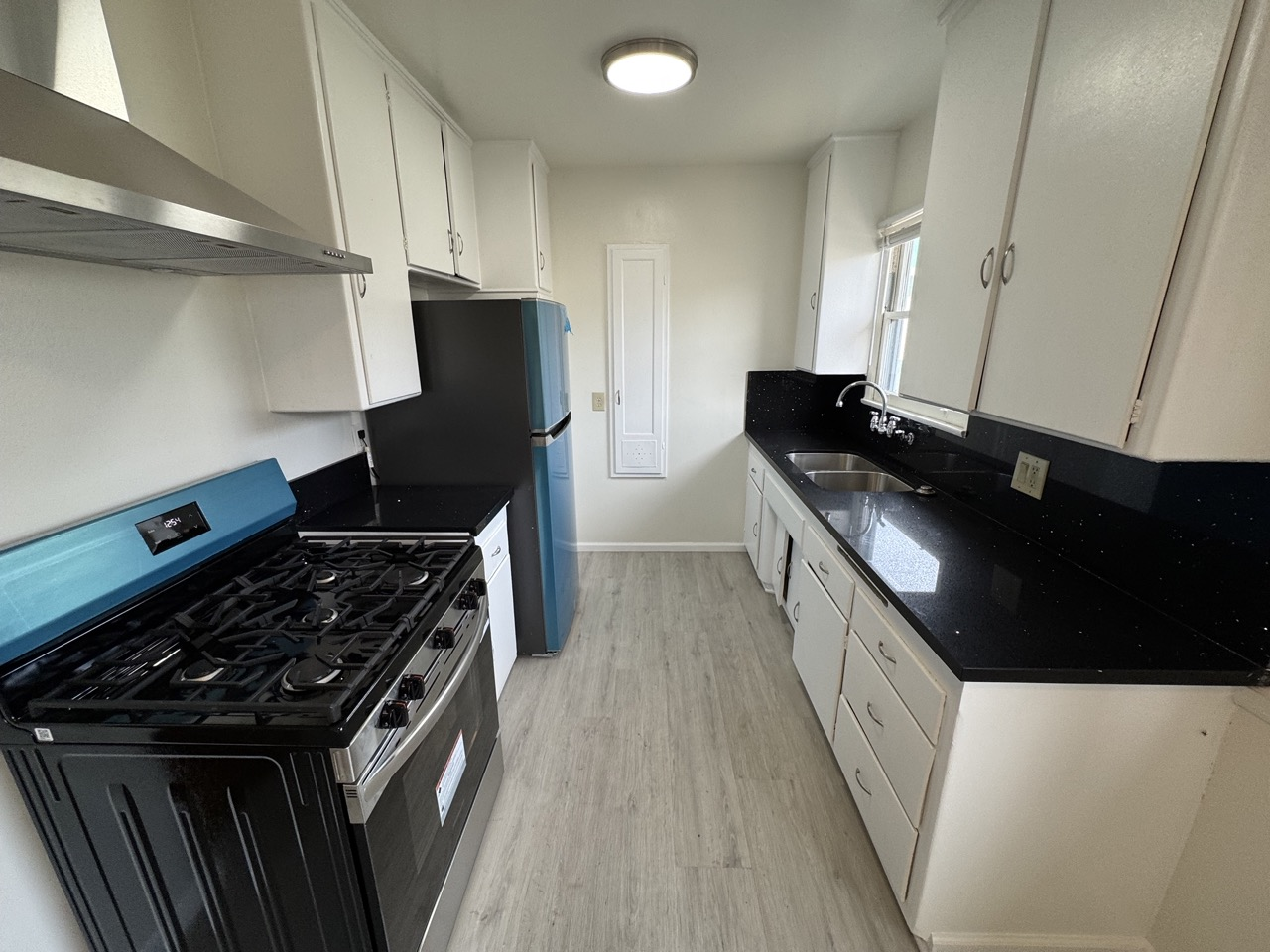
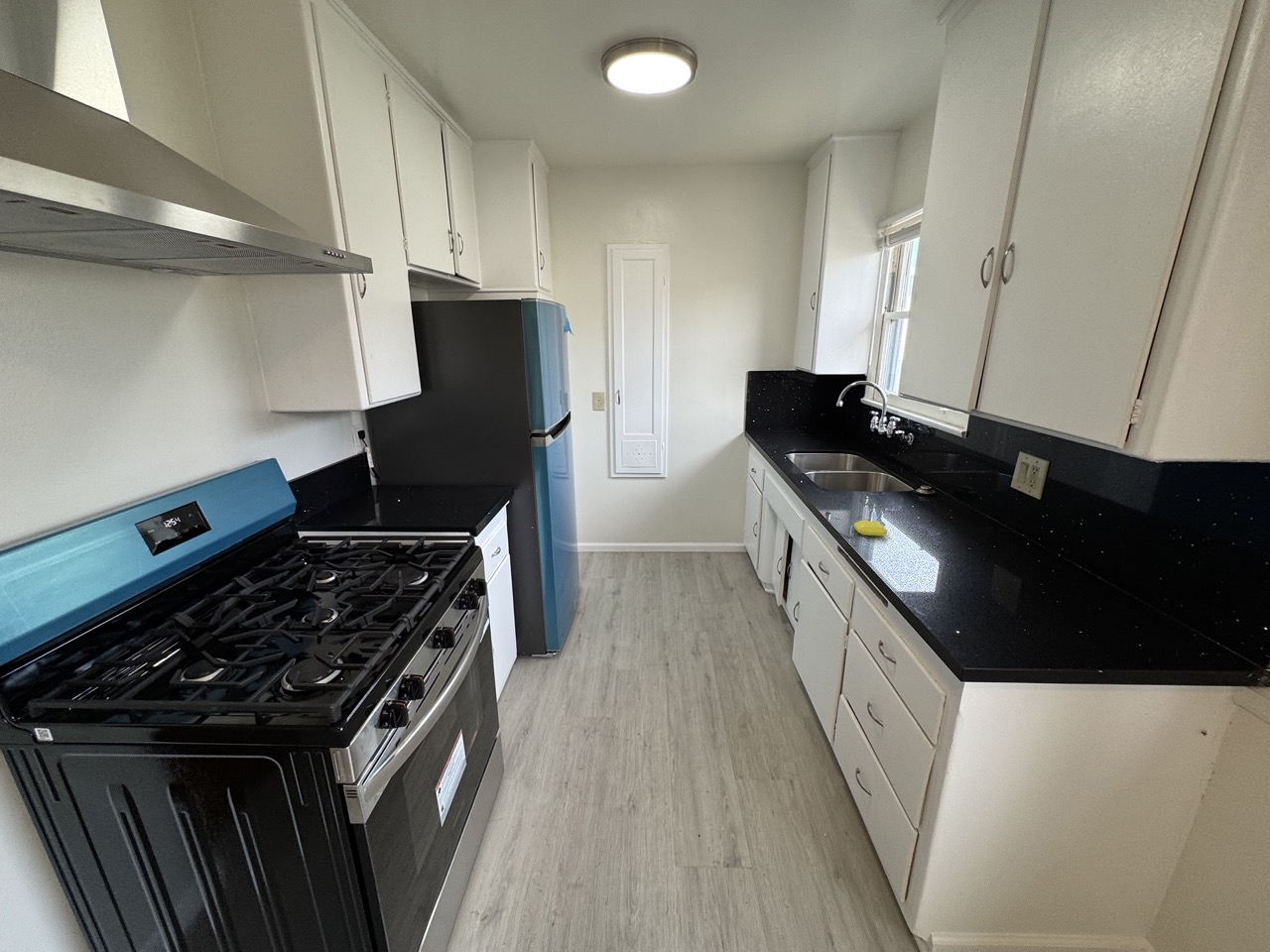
+ soap bar [853,520,888,537]
